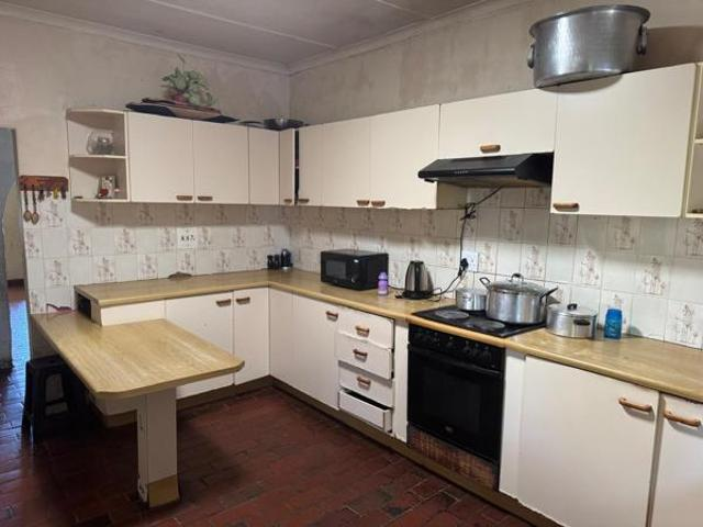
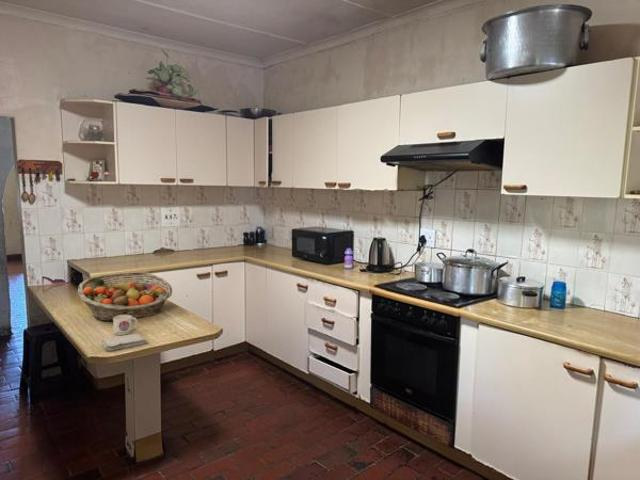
+ mug [112,315,138,336]
+ washcloth [99,333,148,352]
+ fruit basket [77,271,173,322]
